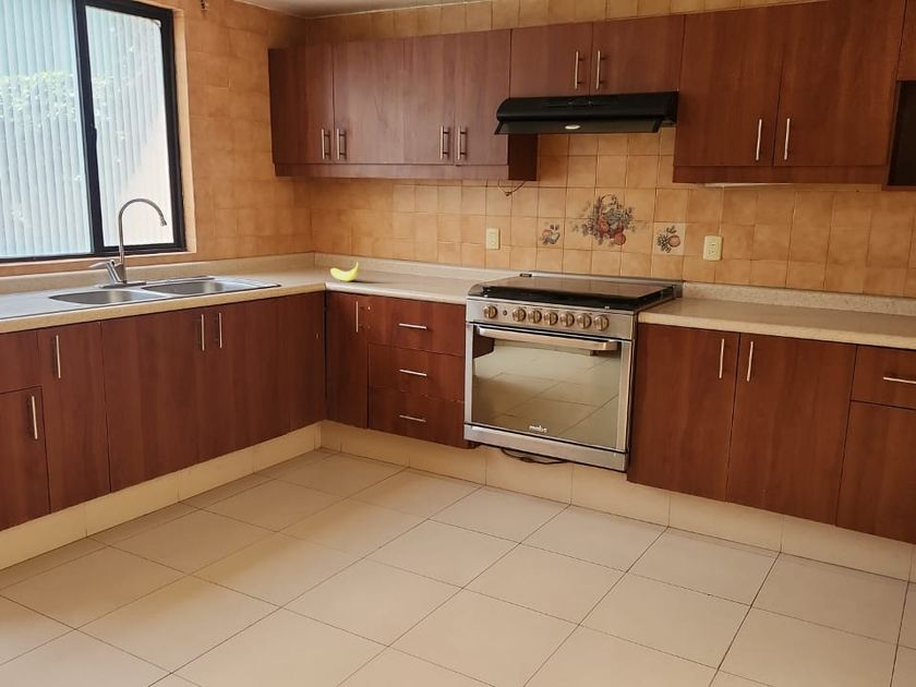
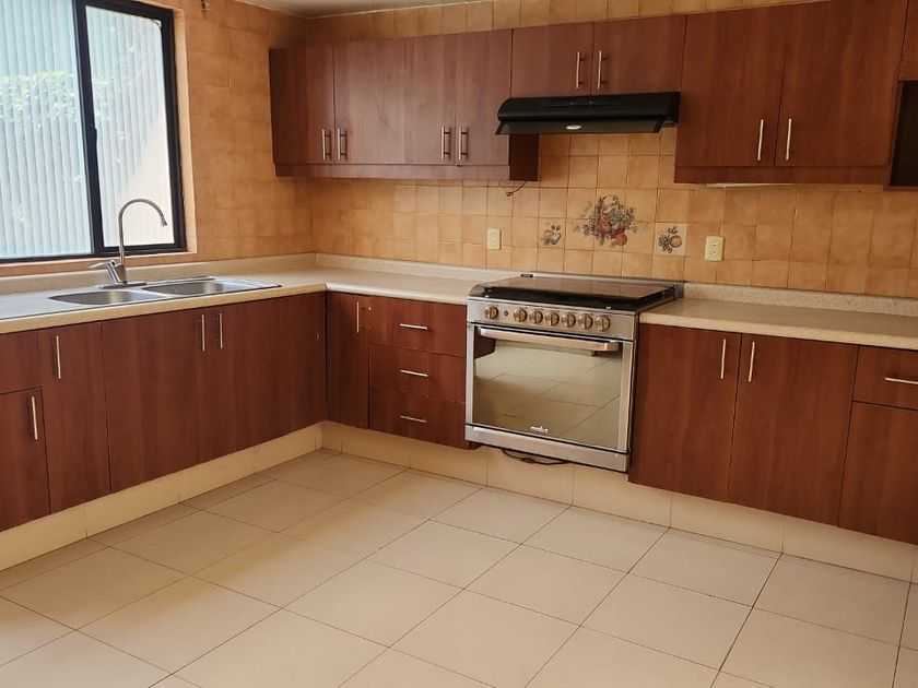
- fruit [329,261,360,282]
